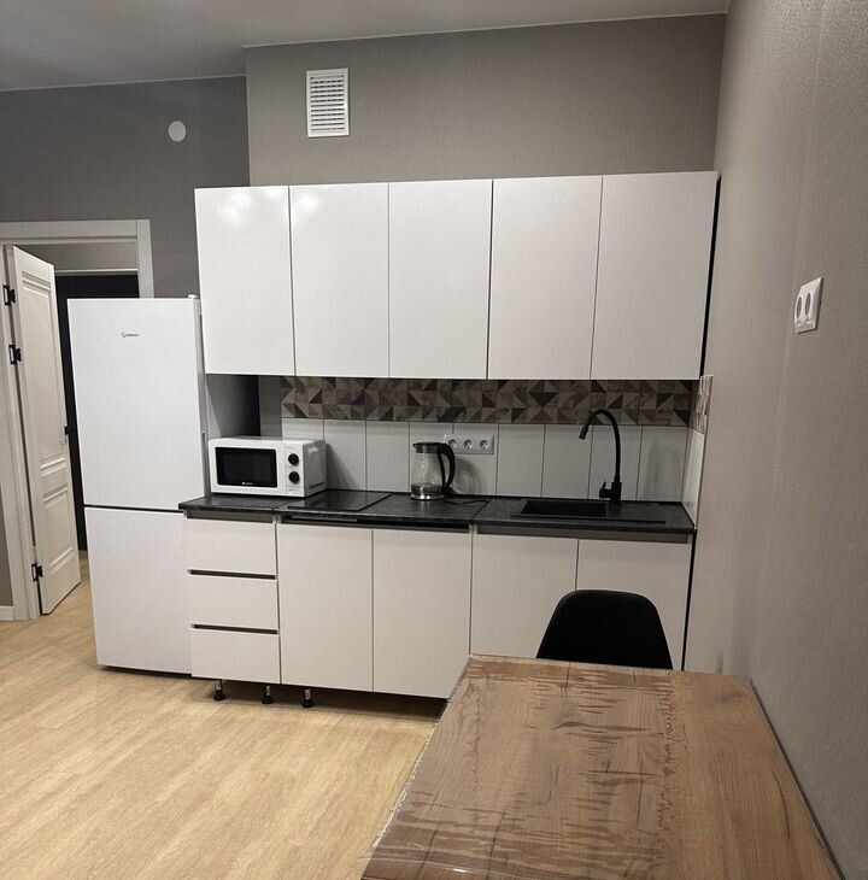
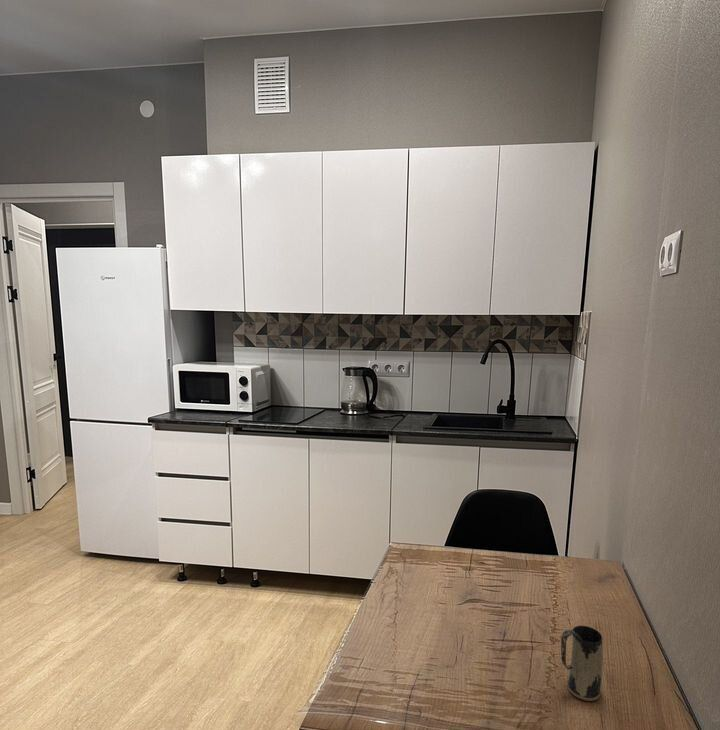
+ mug [560,625,604,702]
